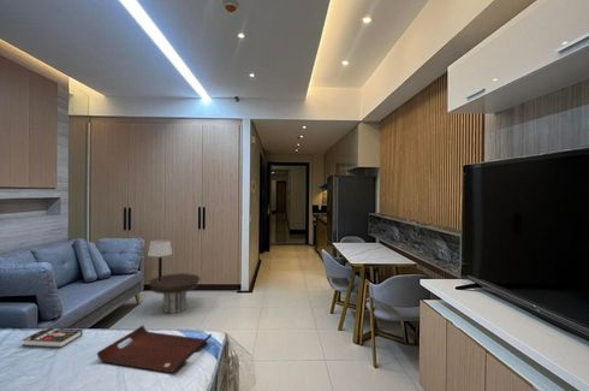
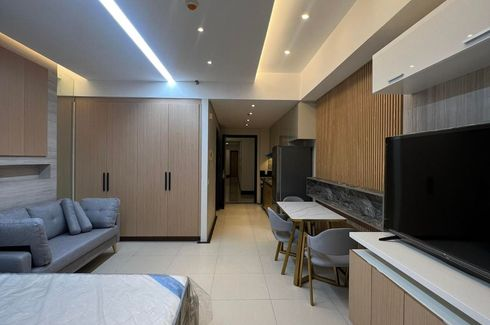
- book [22,327,84,349]
- table lamp [147,238,173,283]
- side table [148,272,201,314]
- serving tray [96,325,213,374]
